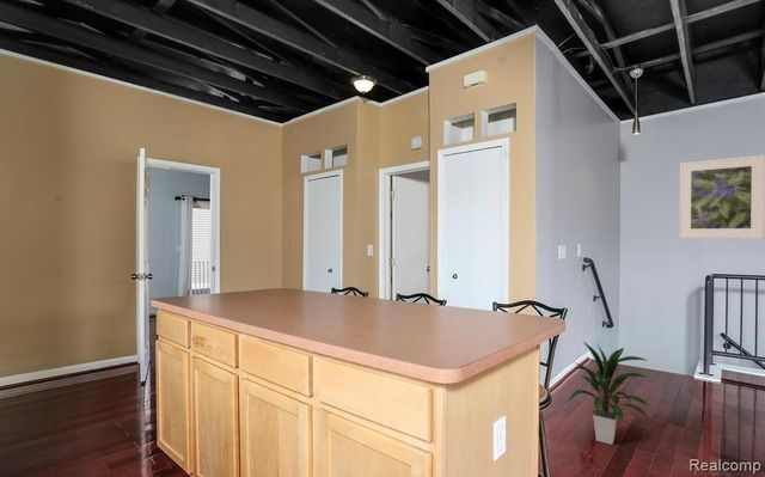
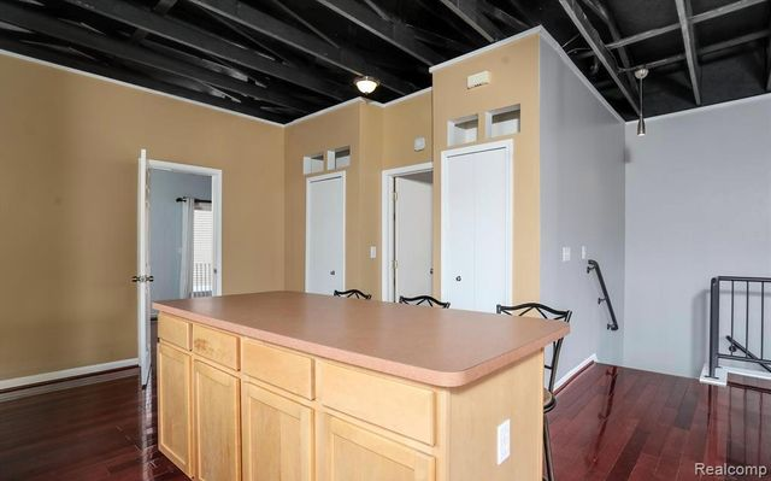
- indoor plant [565,341,651,446]
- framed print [678,154,765,239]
